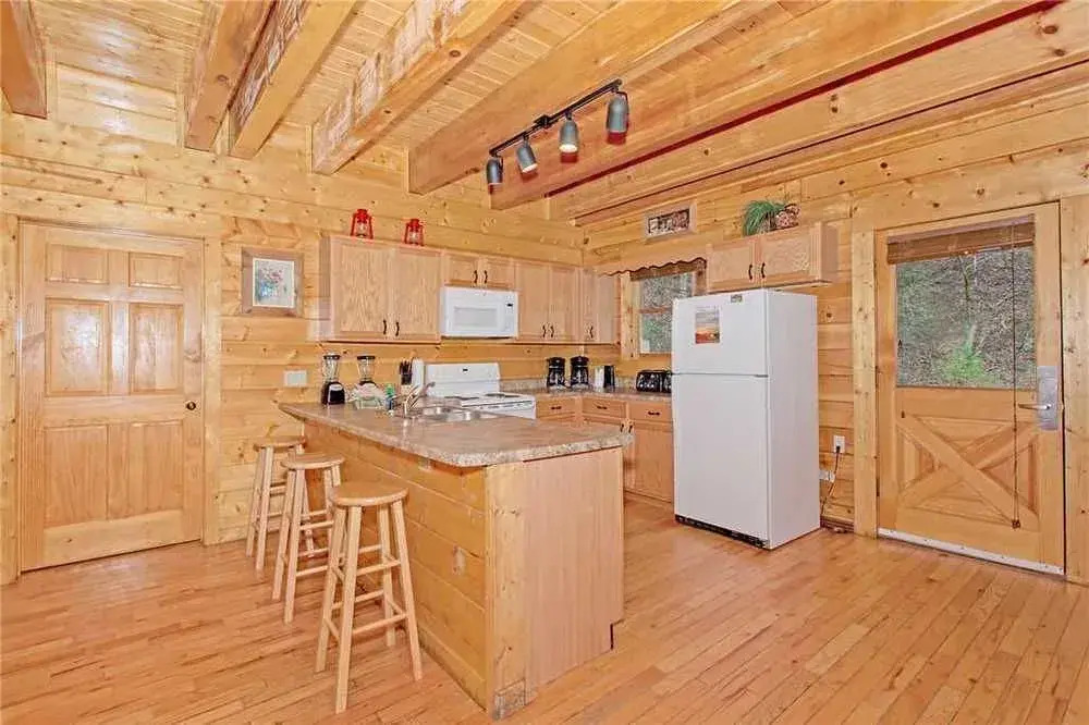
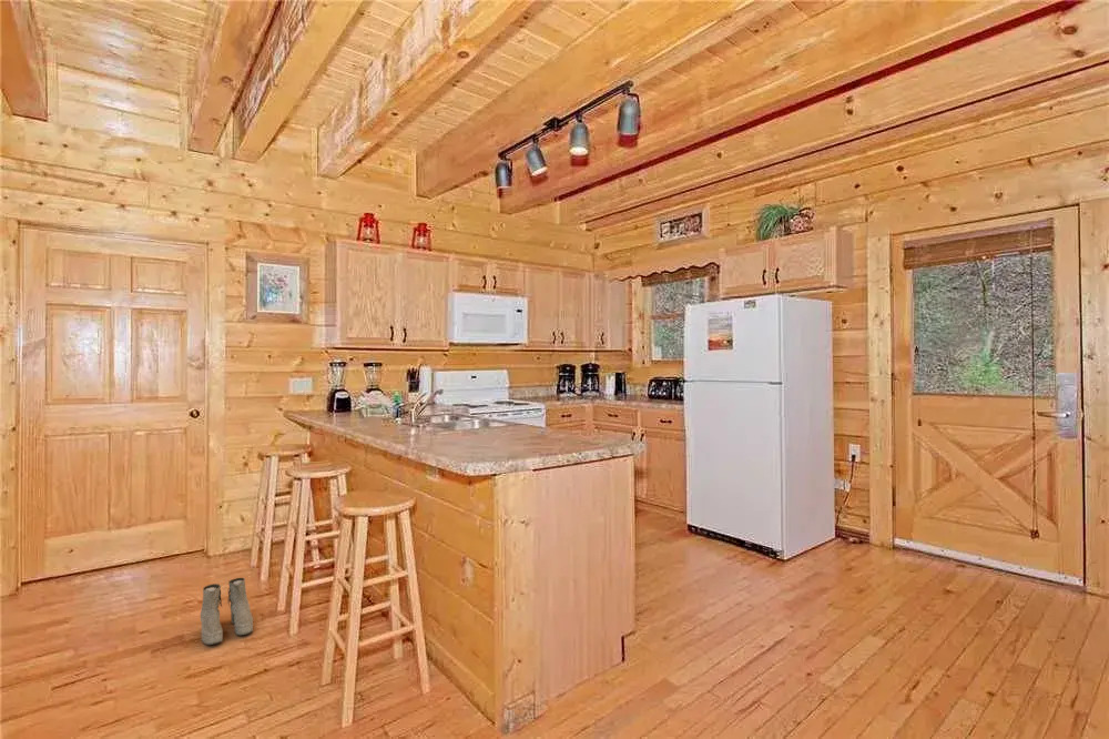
+ boots [200,577,254,646]
